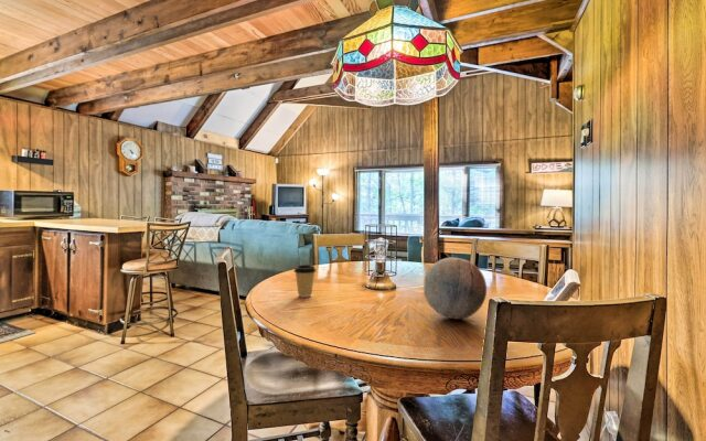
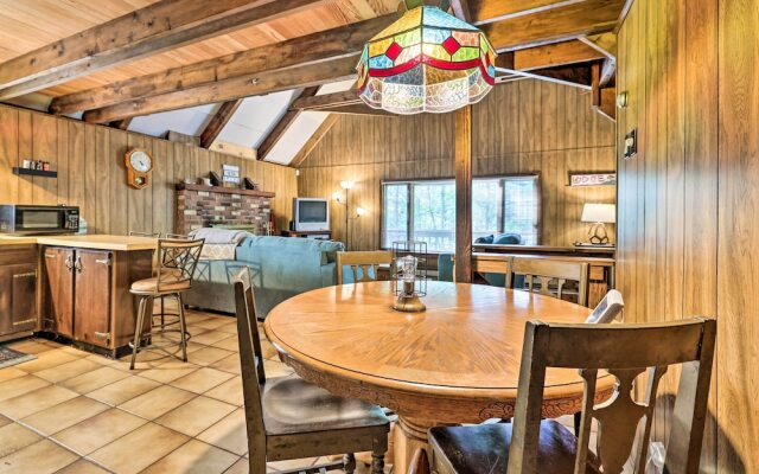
- coffee cup [292,263,318,298]
- decorative orb [422,256,488,321]
